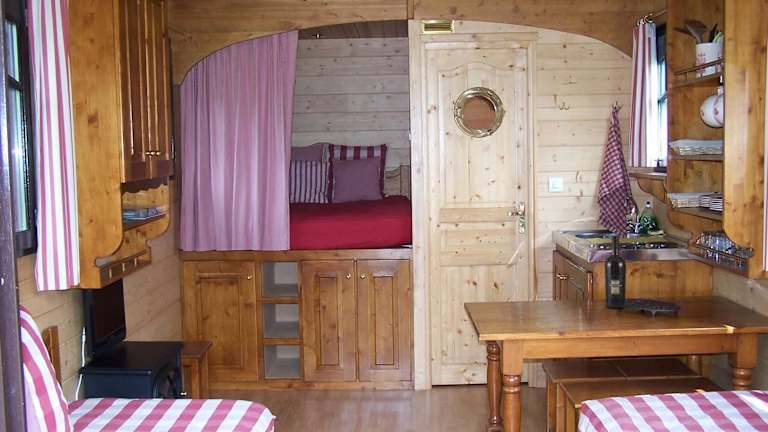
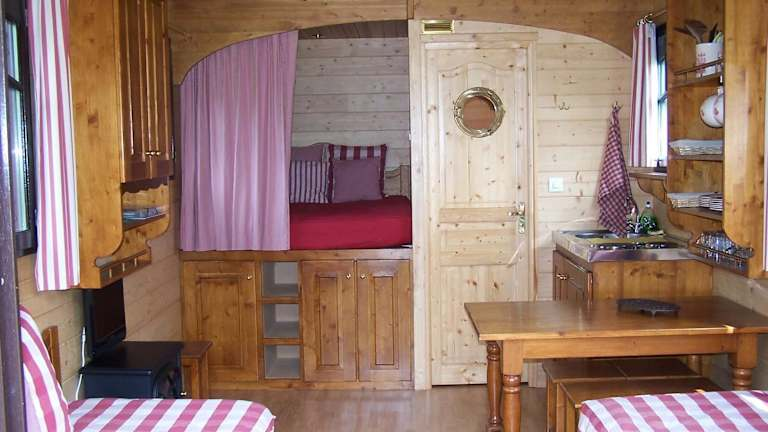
- wine bottle [604,234,627,309]
